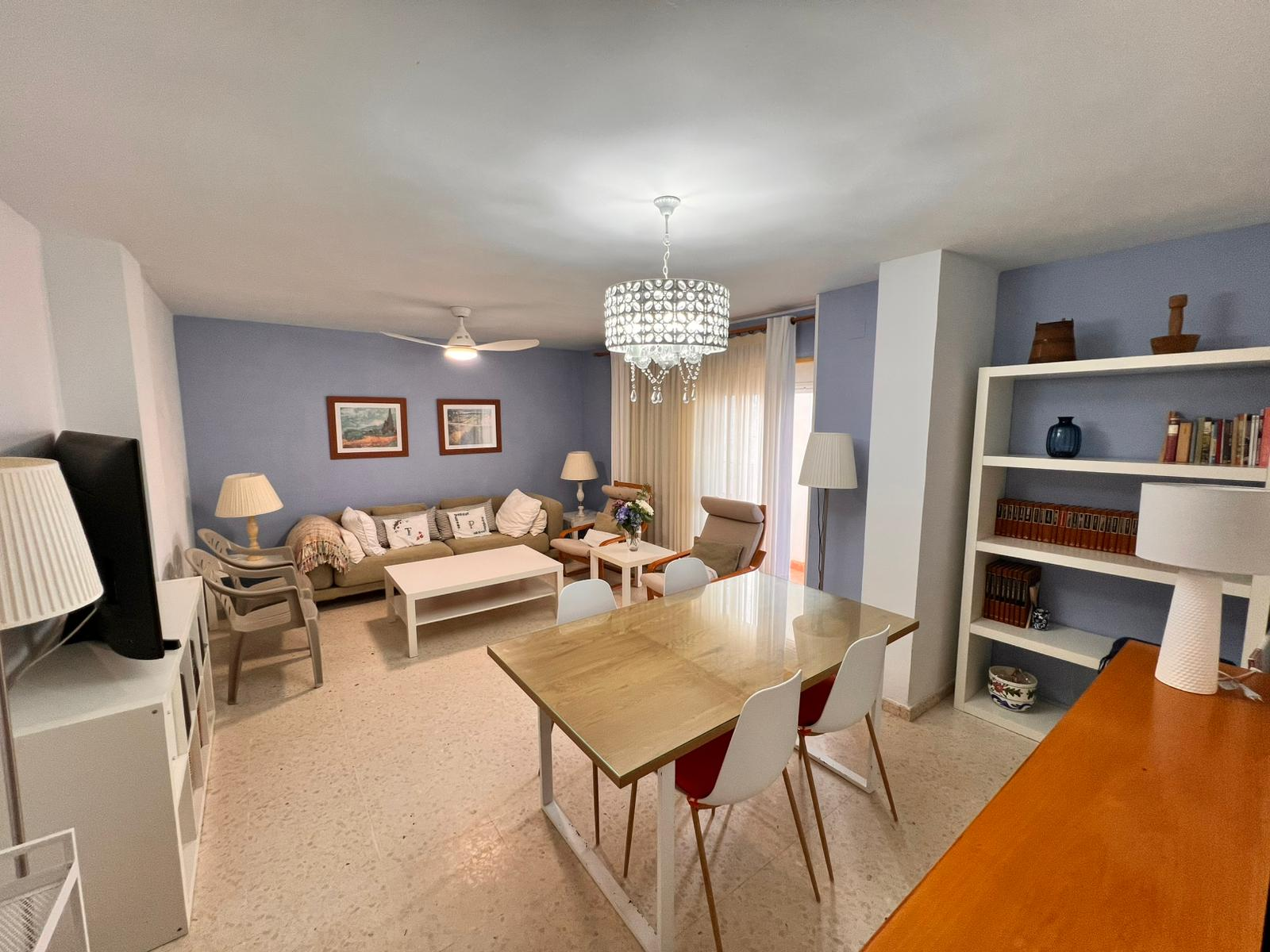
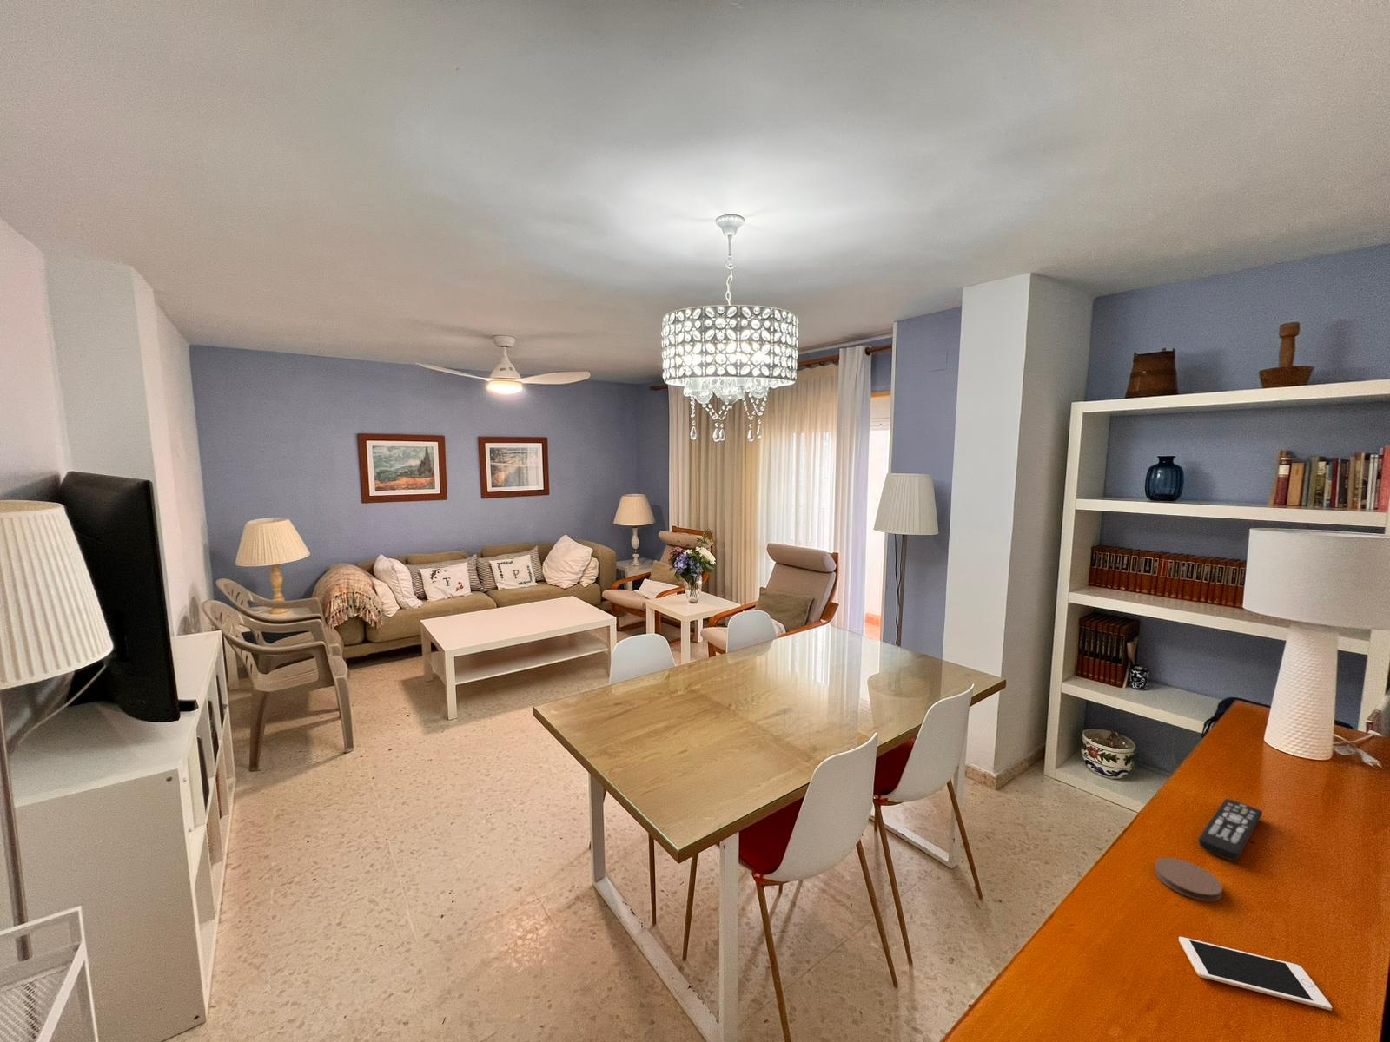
+ coaster [1154,857,1224,902]
+ cell phone [1178,936,1333,1011]
+ remote control [1197,798,1263,861]
